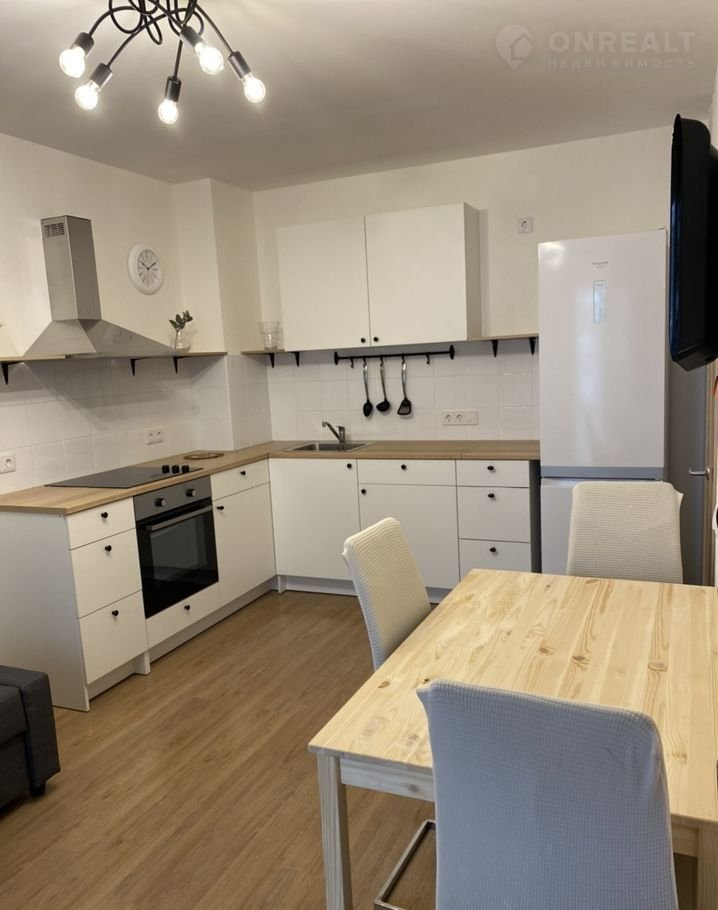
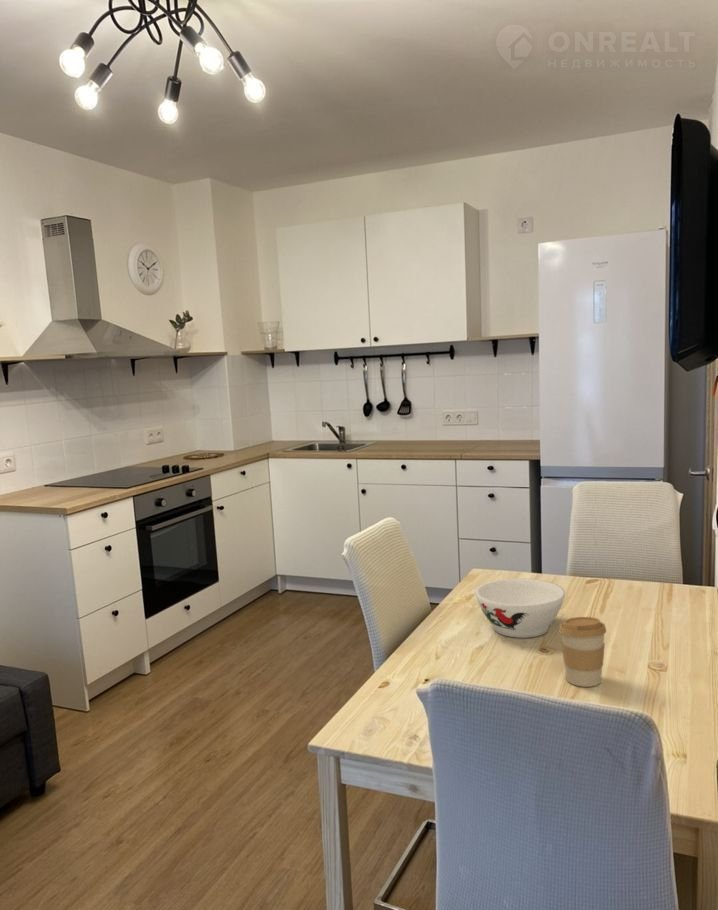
+ coffee cup [558,616,607,688]
+ bowl [474,577,566,639]
